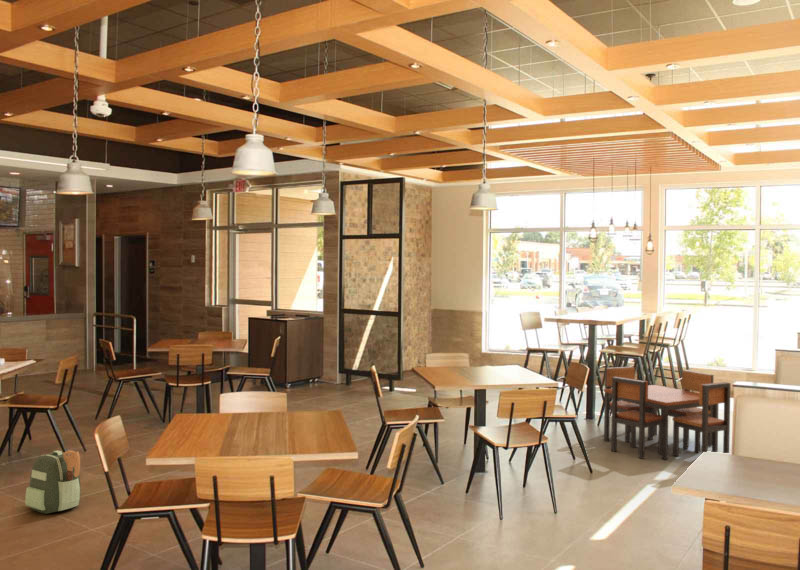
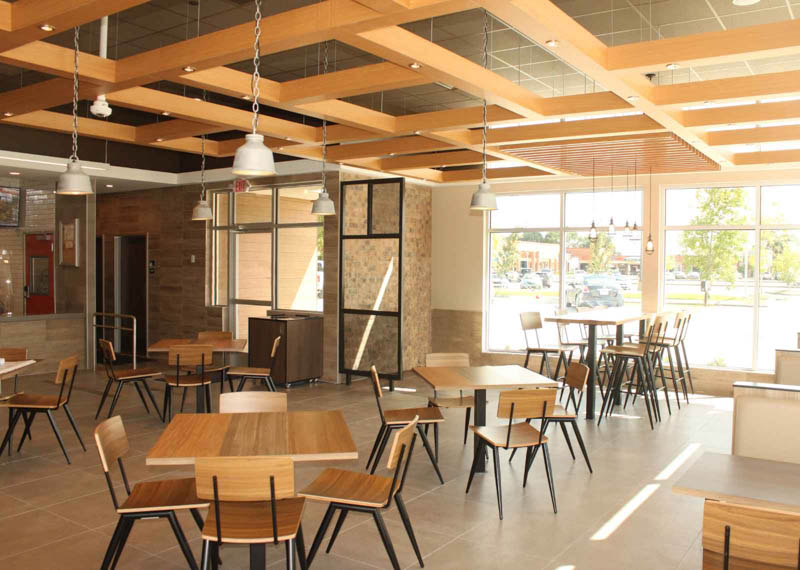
- backpack [24,449,82,515]
- dining table [603,366,731,461]
